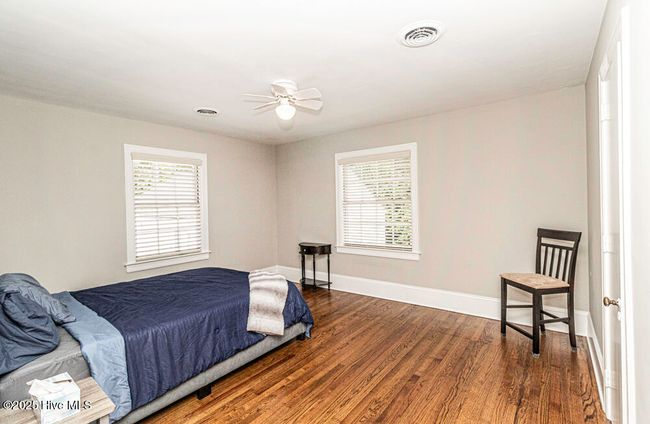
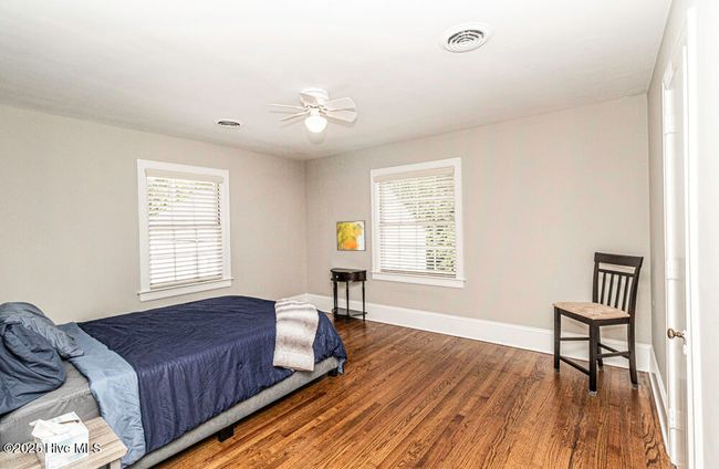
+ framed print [335,219,367,252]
